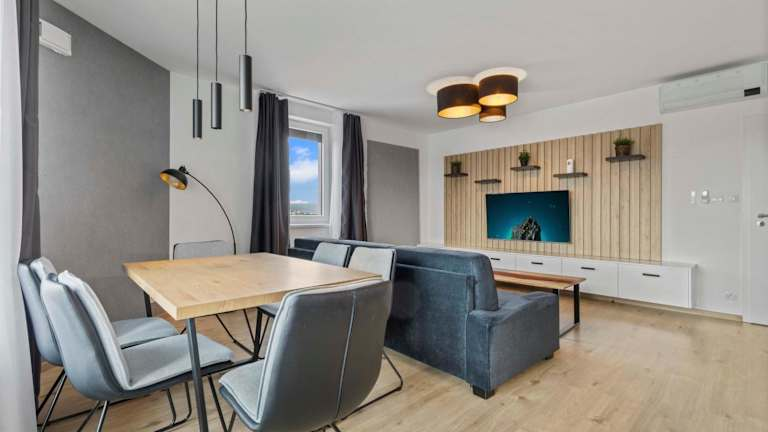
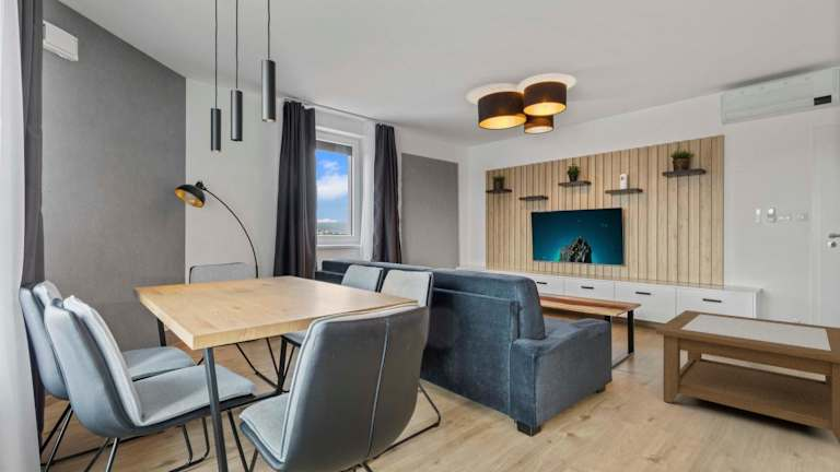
+ coffee table [655,309,840,445]
